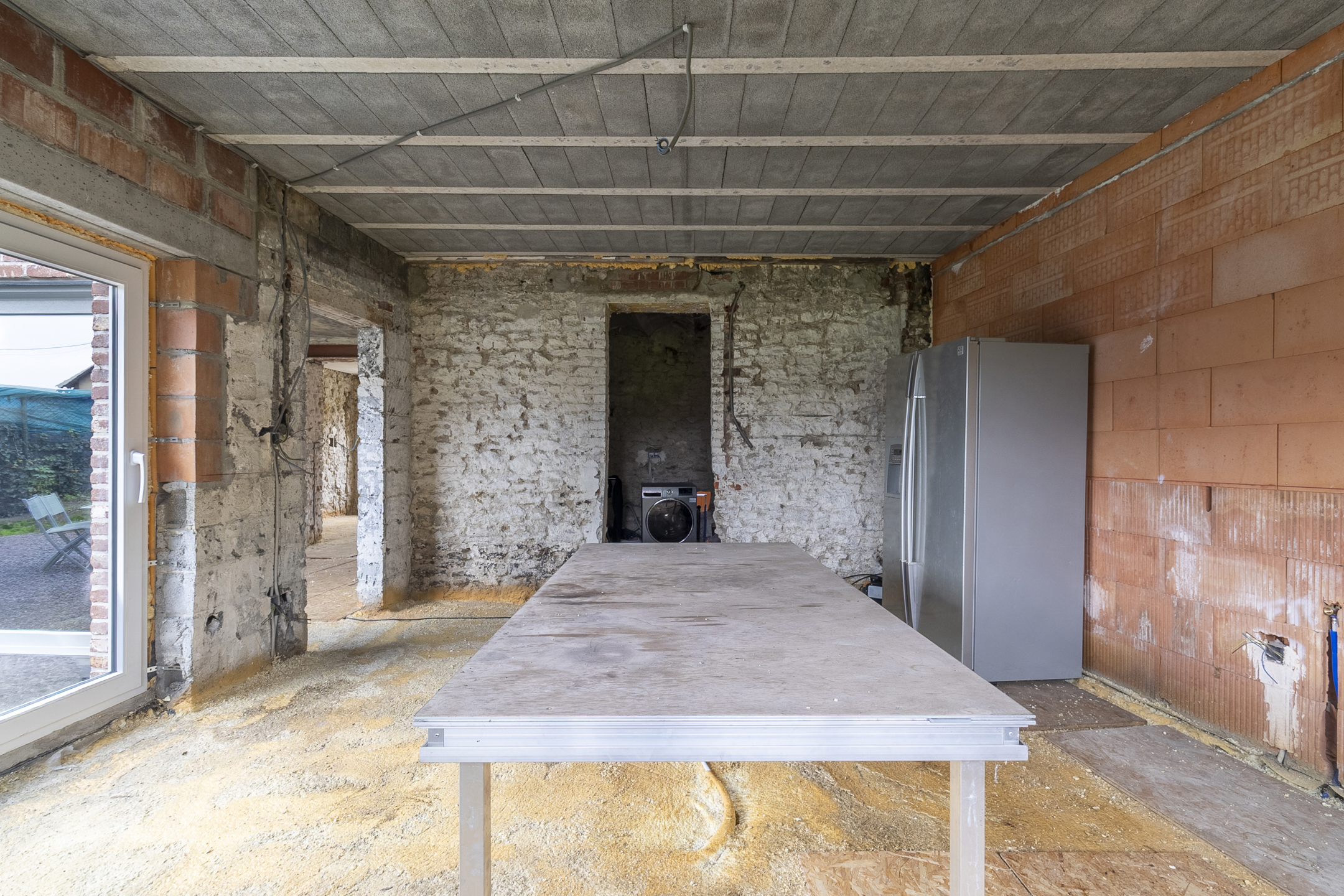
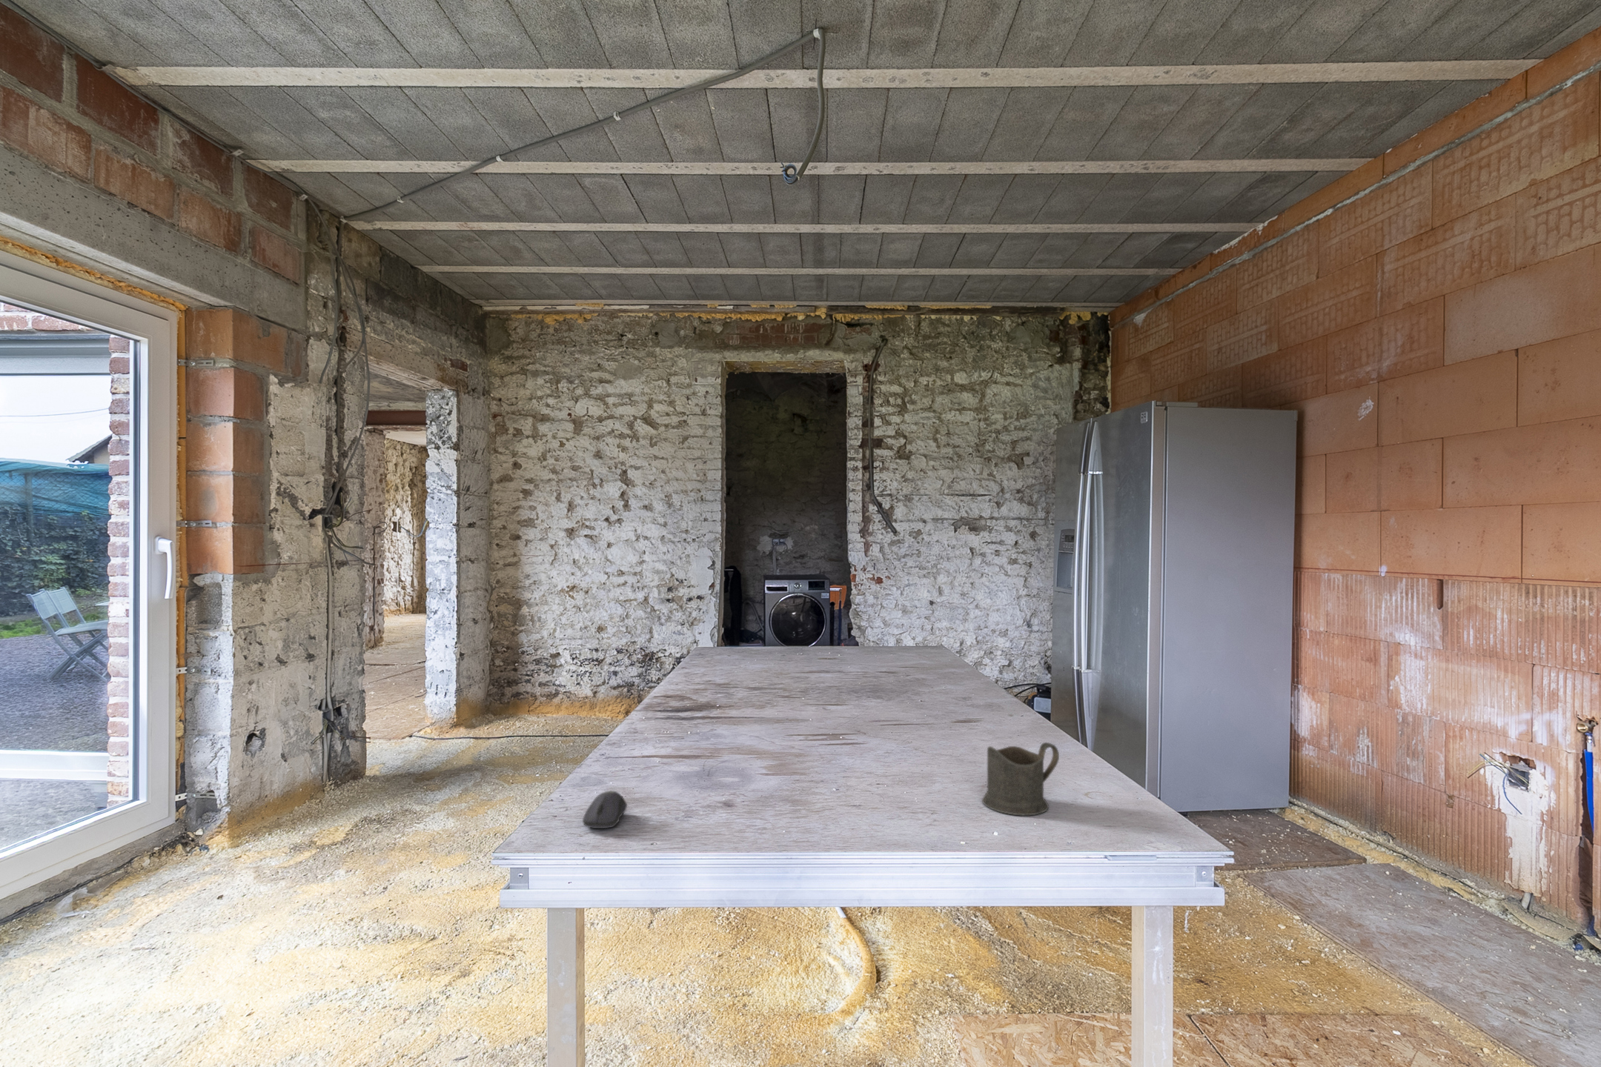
+ cup [982,742,1060,816]
+ computer mouse [581,790,628,829]
